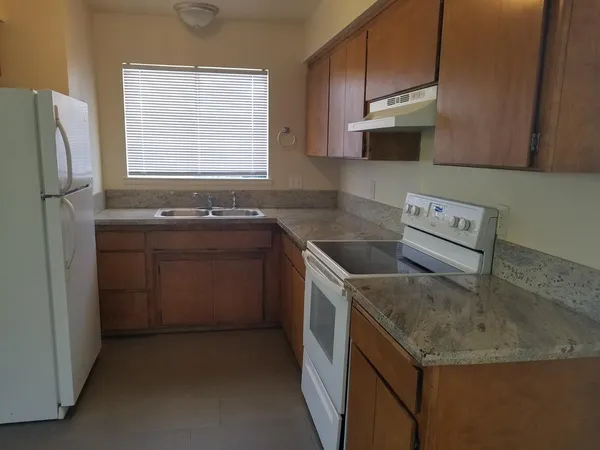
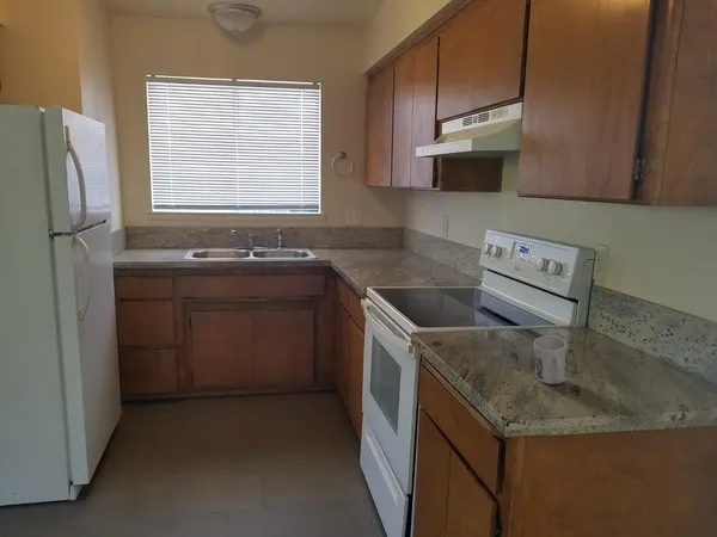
+ mug [533,334,569,385]
